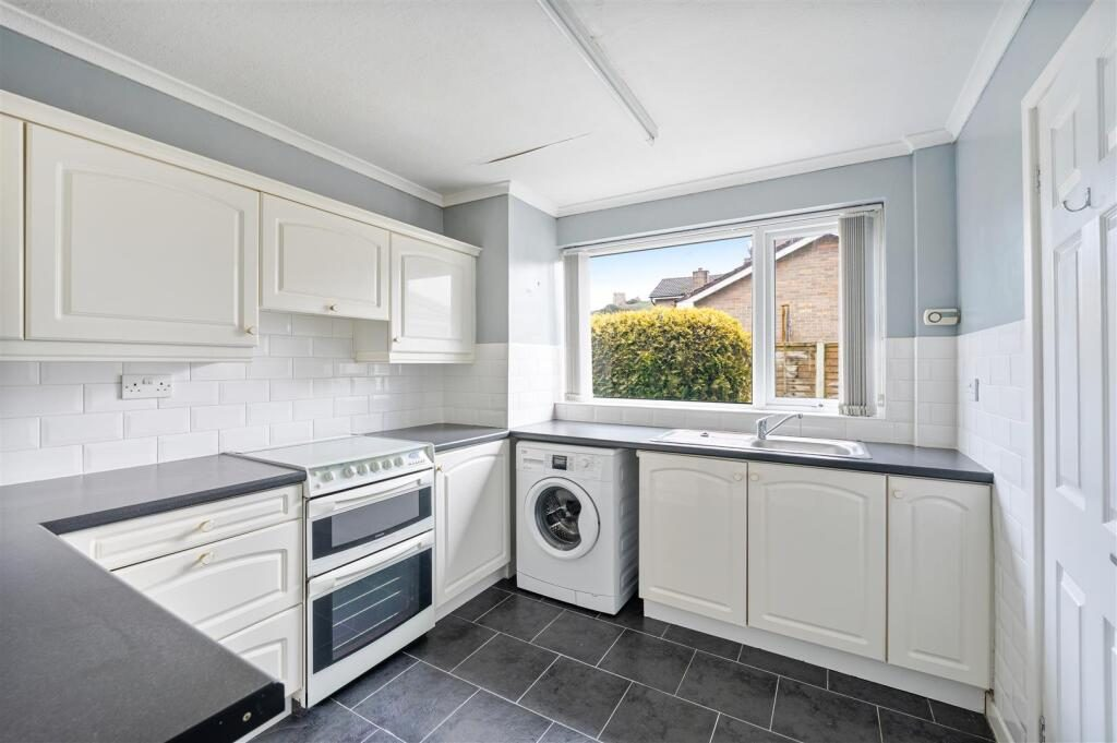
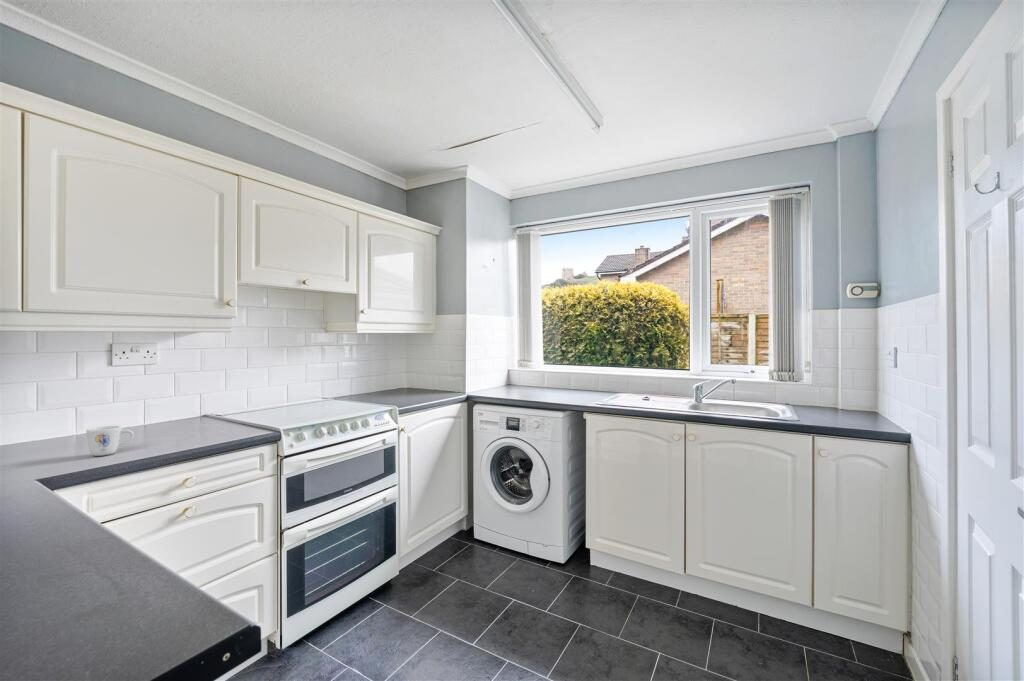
+ mug [85,425,135,457]
